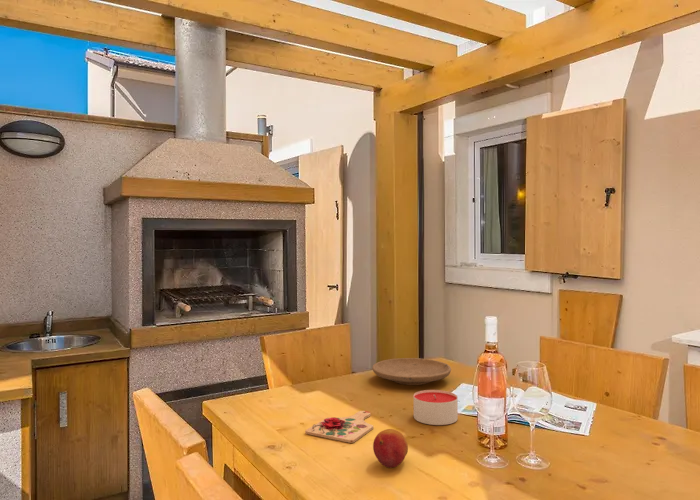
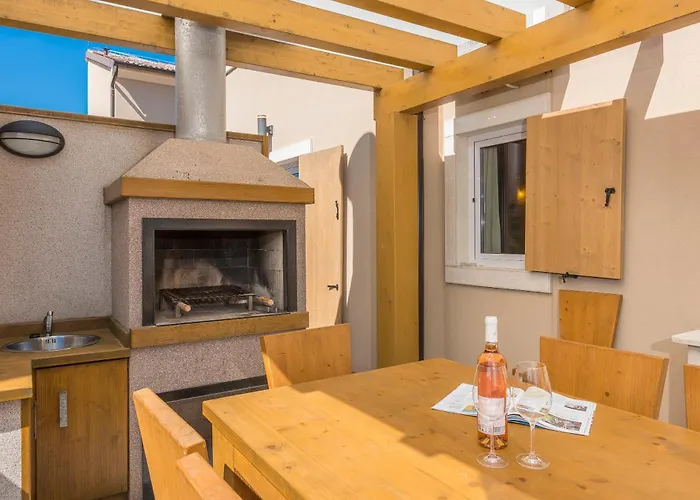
- candle [413,389,459,426]
- fruit [372,428,409,469]
- cutting board [304,410,374,444]
- plate [371,357,452,386]
